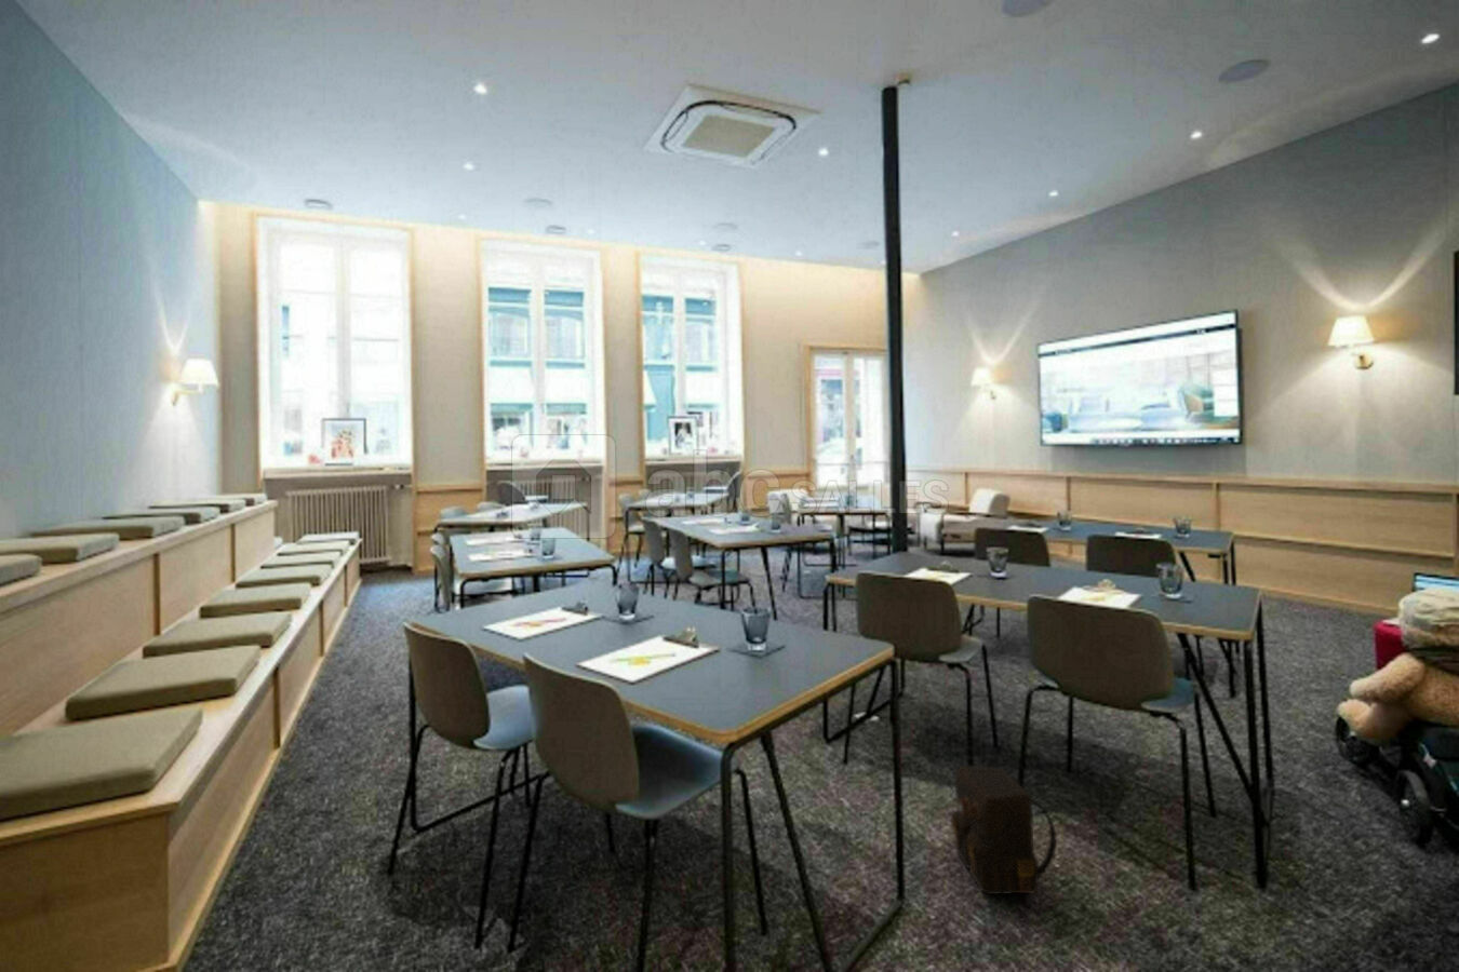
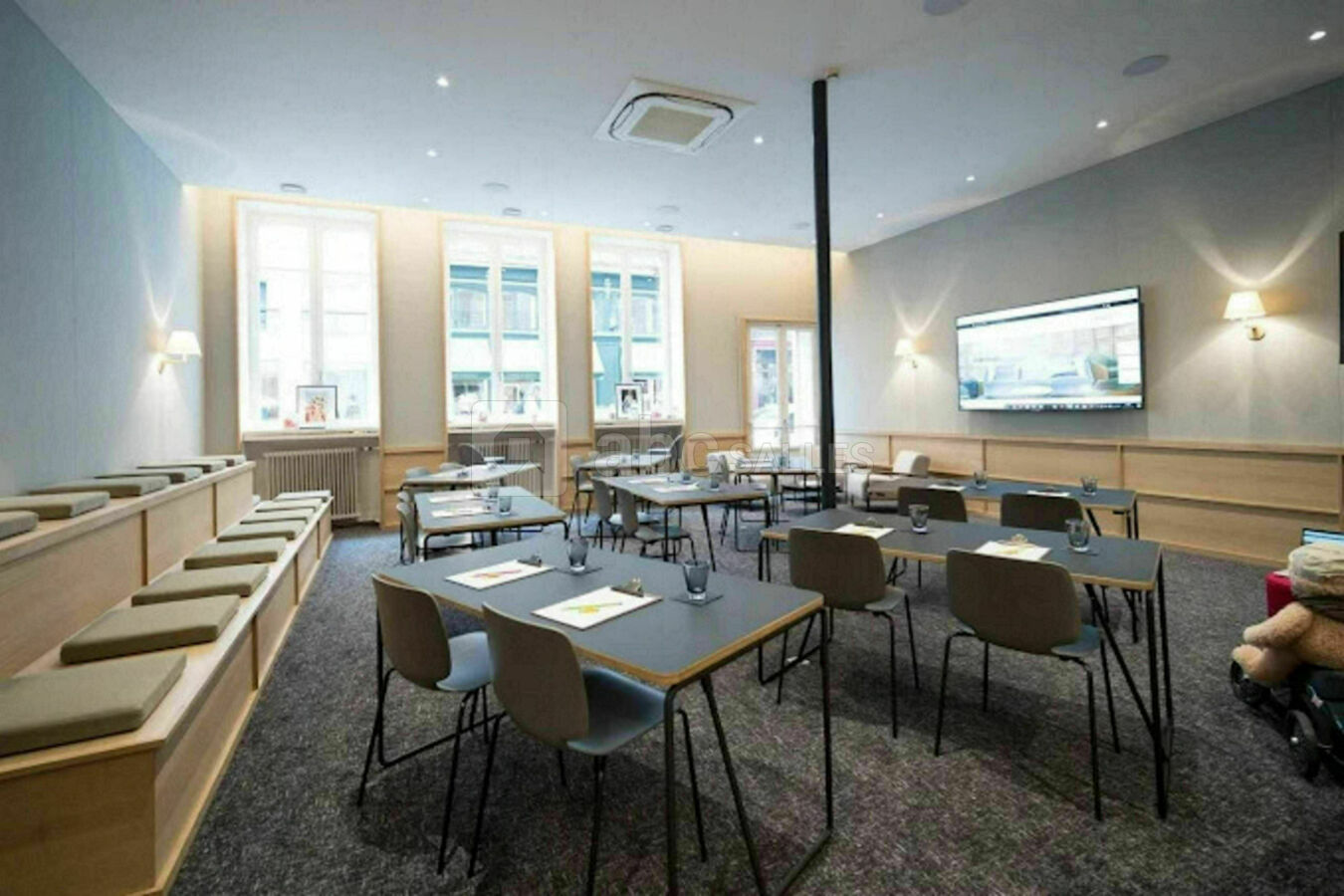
- backpack [950,766,1057,895]
